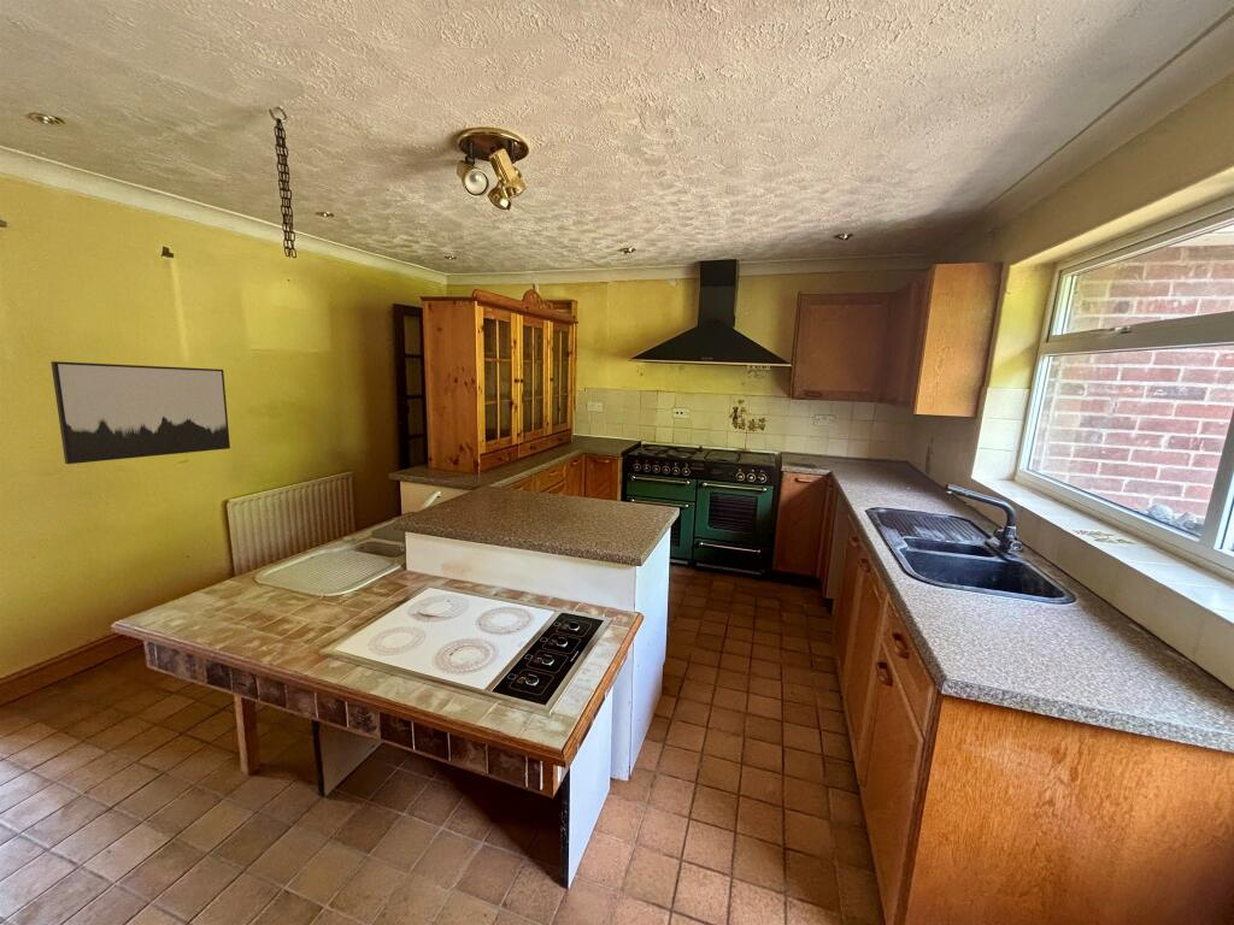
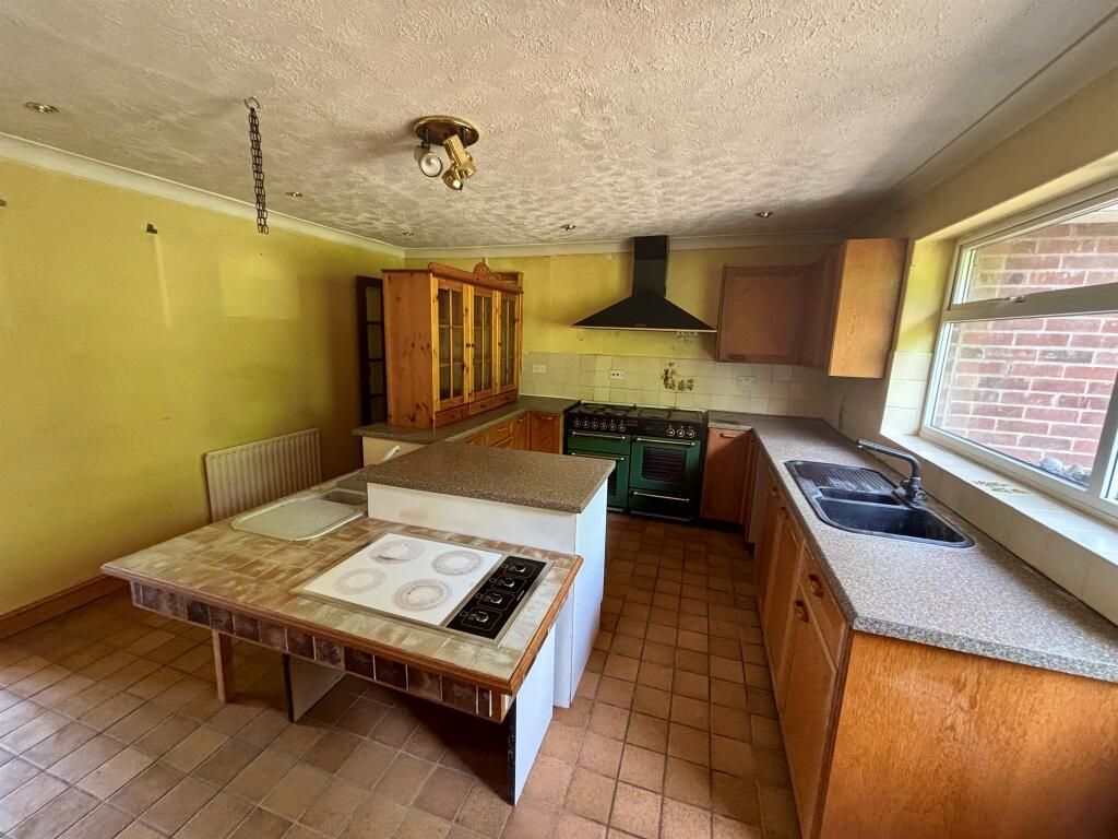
- wall art [49,360,231,465]
